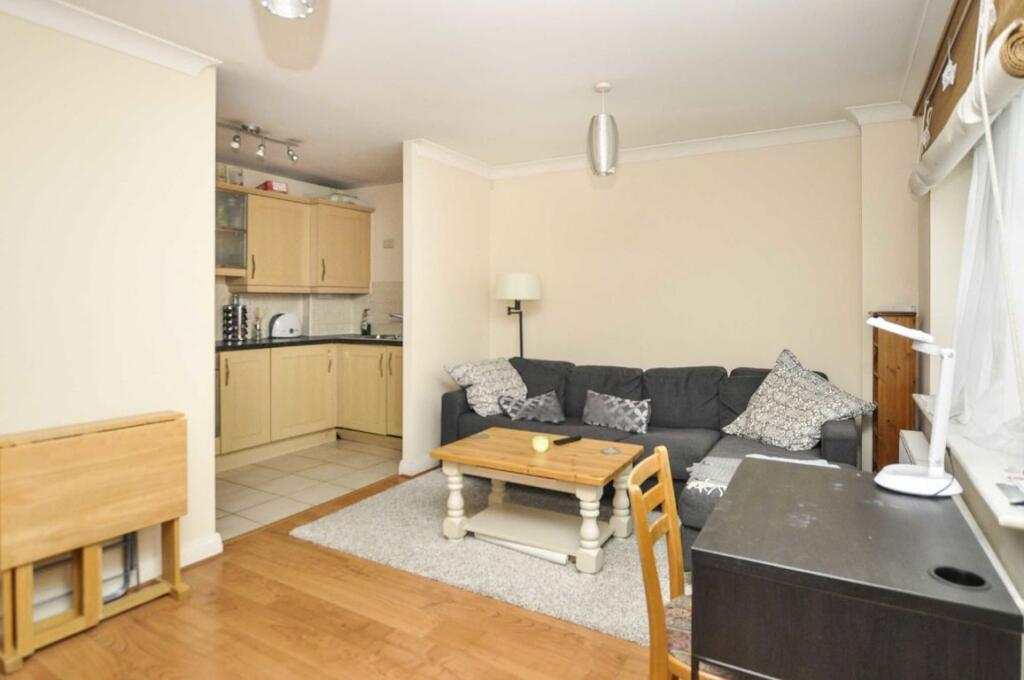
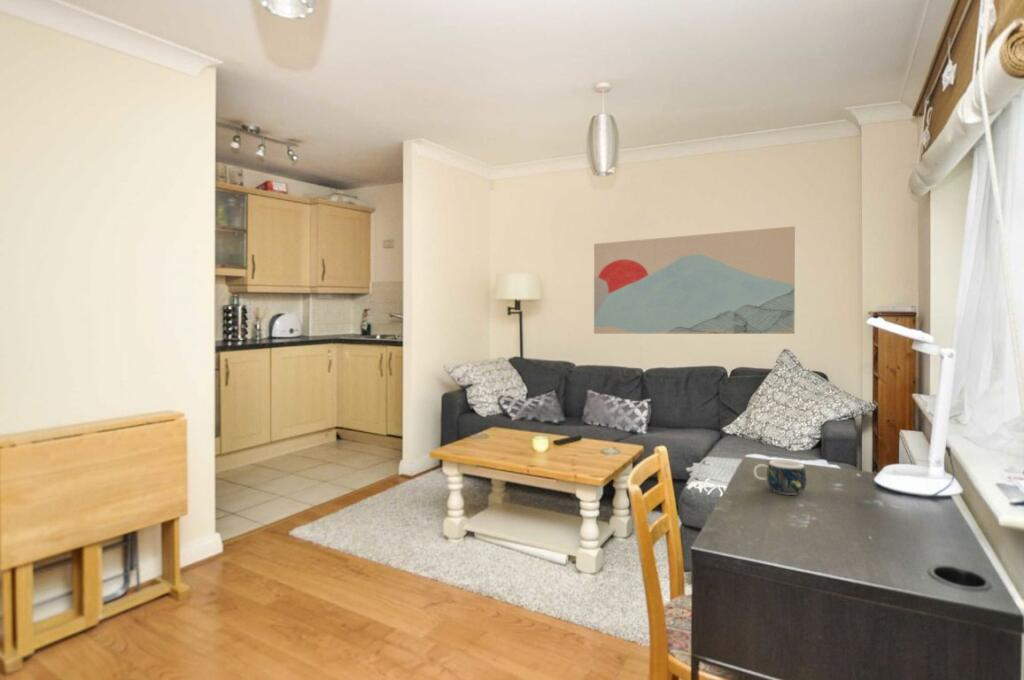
+ mug [753,458,808,496]
+ wall art [593,225,796,335]
